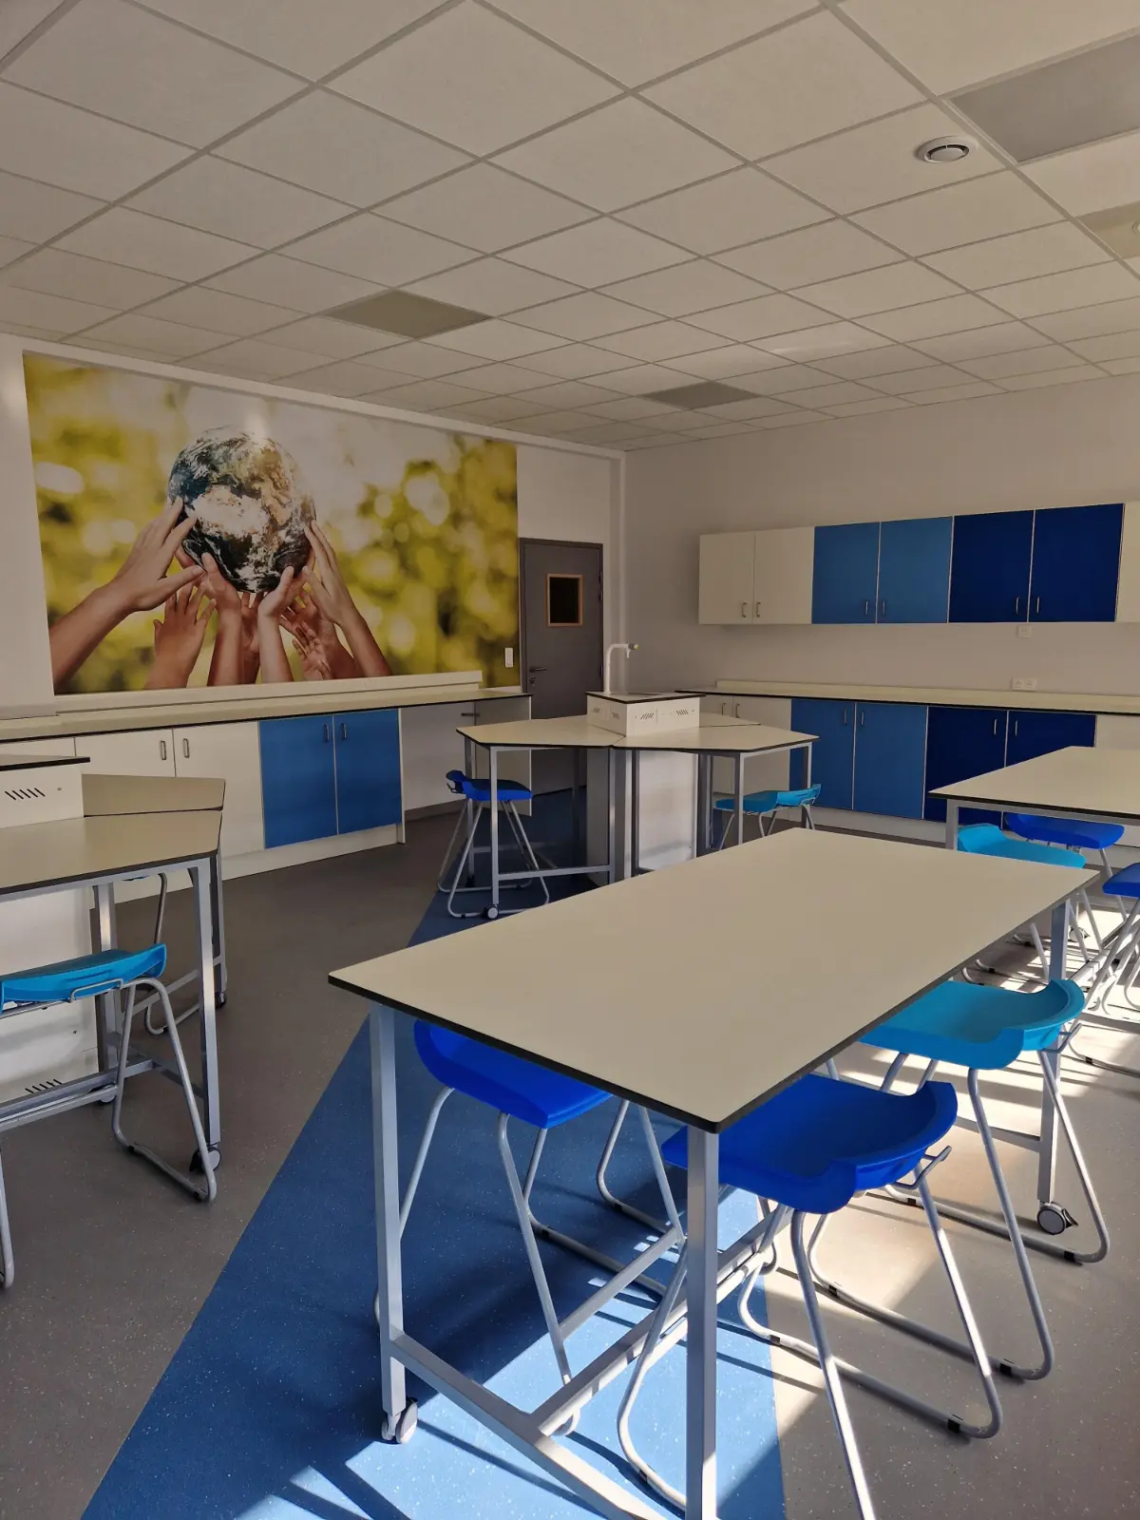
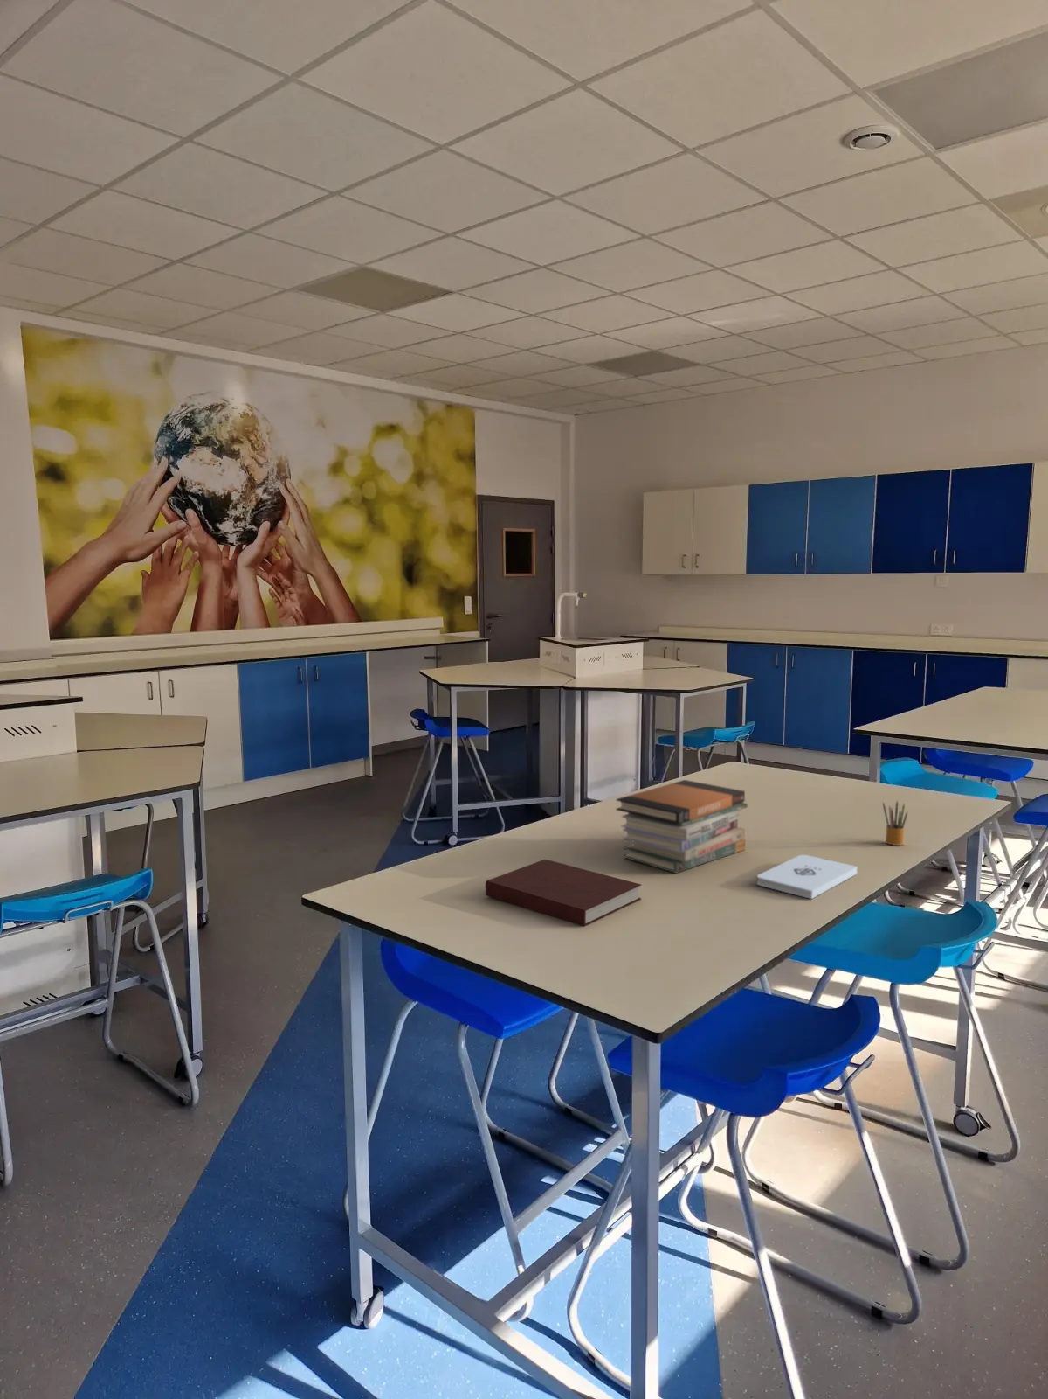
+ book stack [615,779,749,875]
+ pencil box [882,799,908,846]
+ notepad [756,854,859,900]
+ notebook [484,858,642,926]
